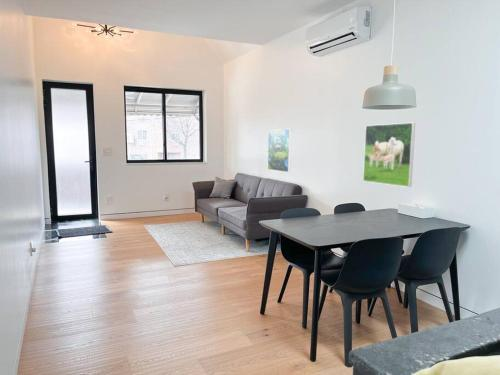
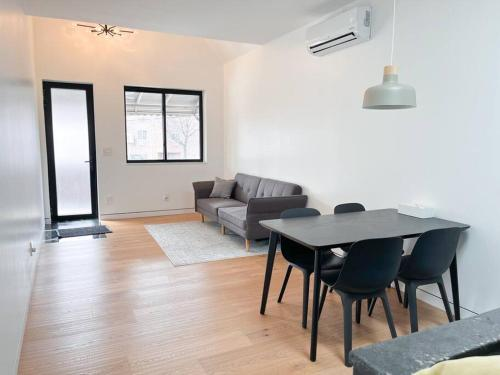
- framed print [267,128,292,173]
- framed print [362,122,416,188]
